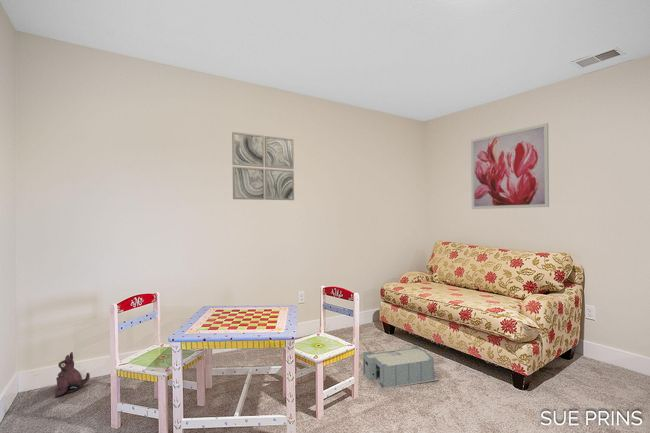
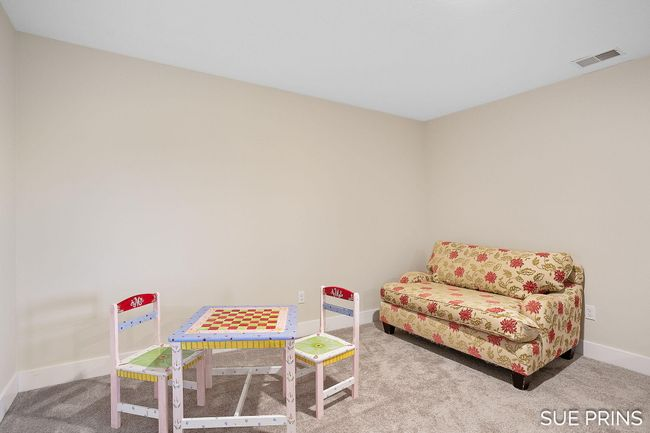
- storage bin [362,345,440,390]
- wall art [470,122,550,210]
- plush toy [54,351,91,398]
- wall art [231,131,295,201]
